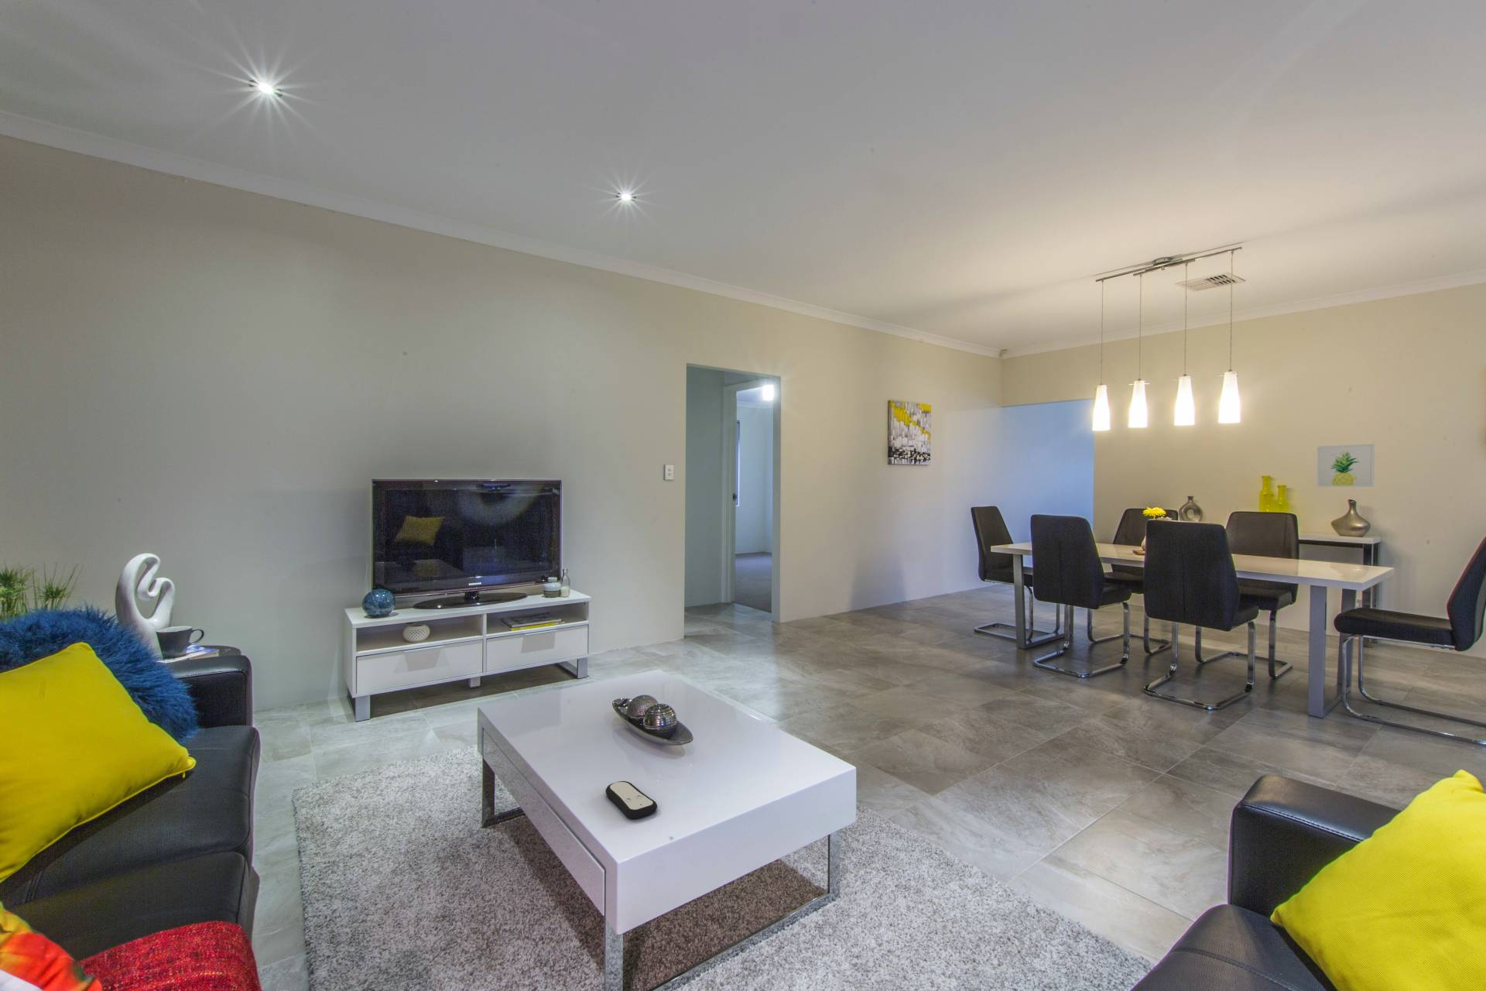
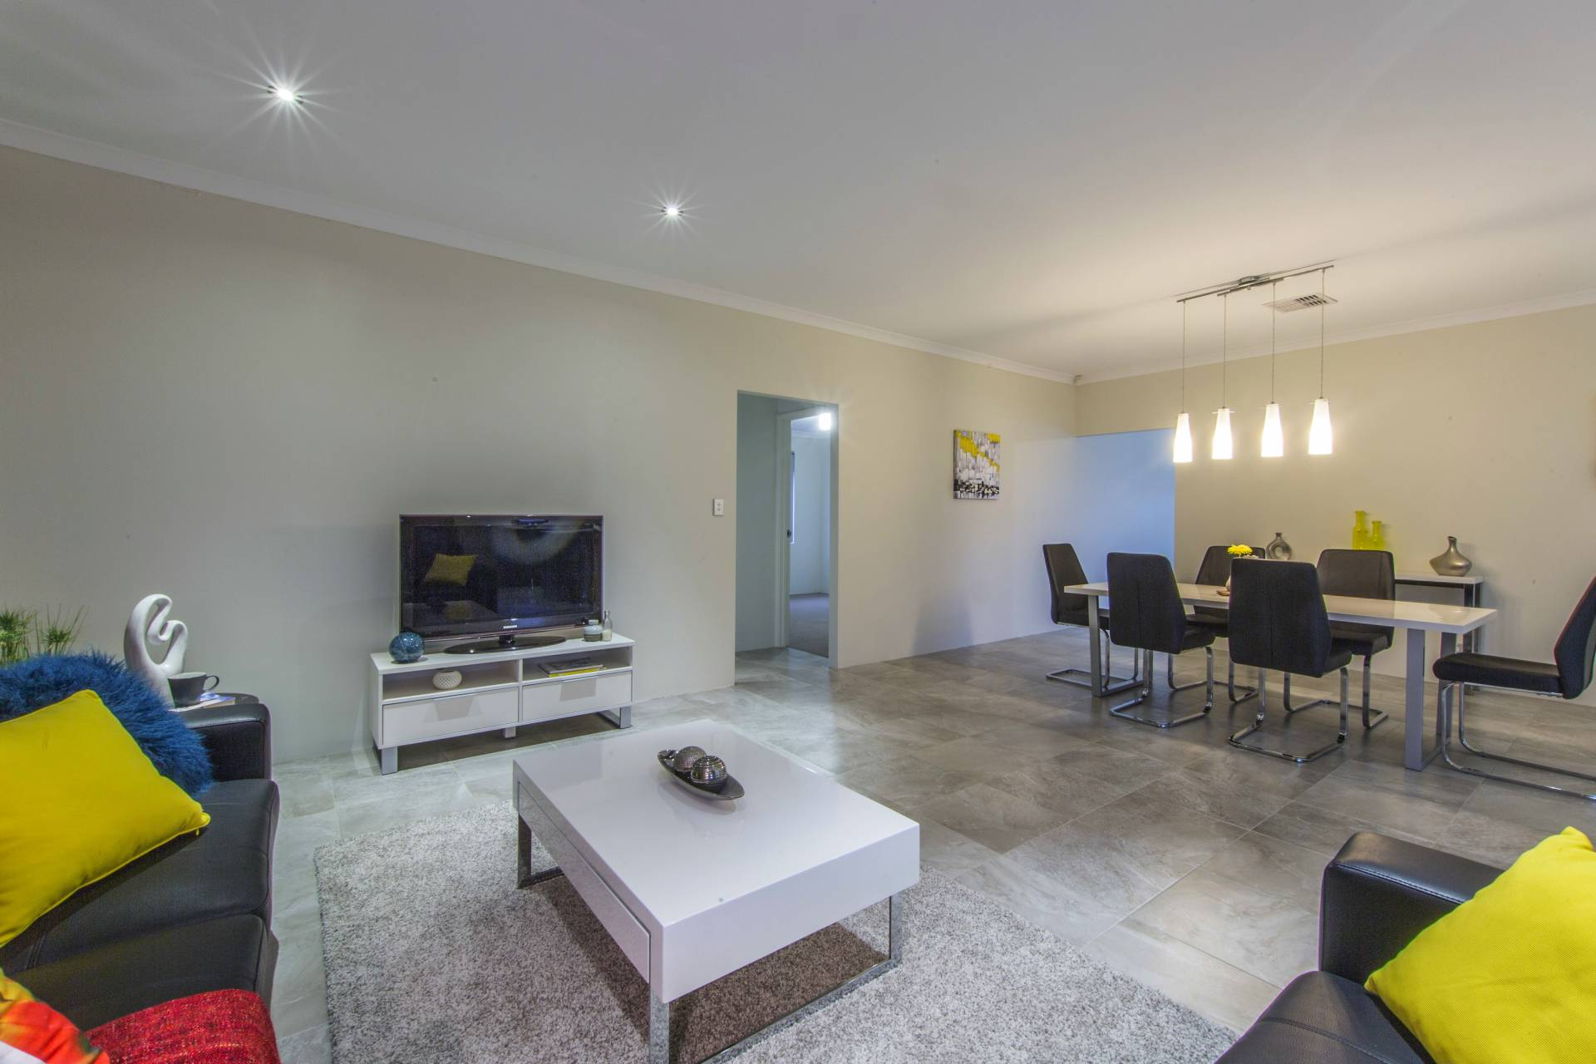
- wall art [1317,442,1374,488]
- remote control [605,781,658,820]
